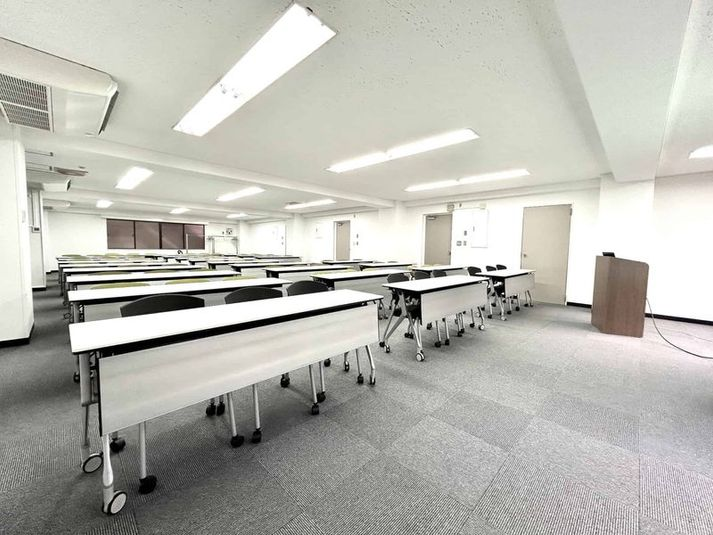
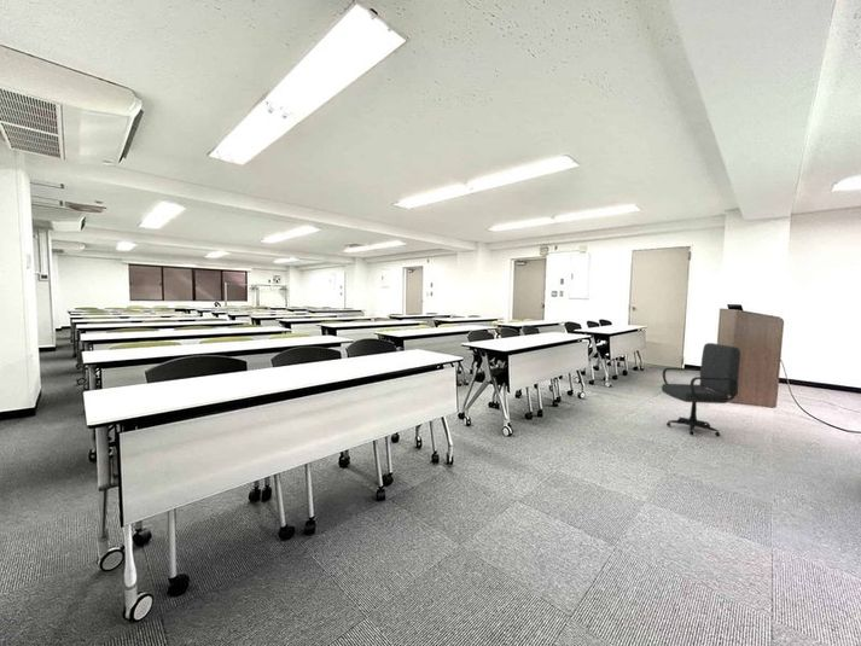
+ office chair [661,342,741,437]
